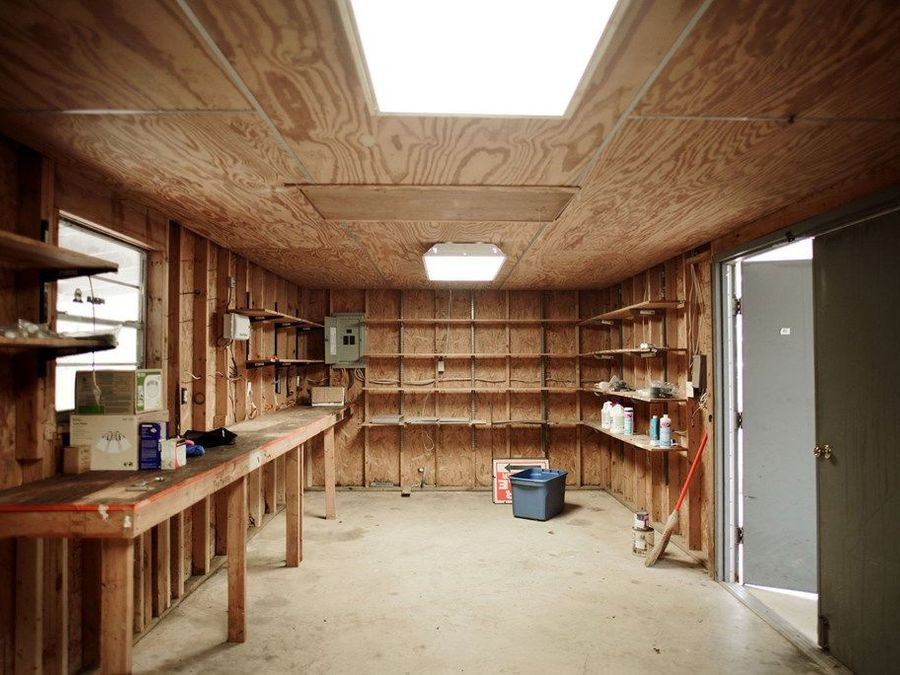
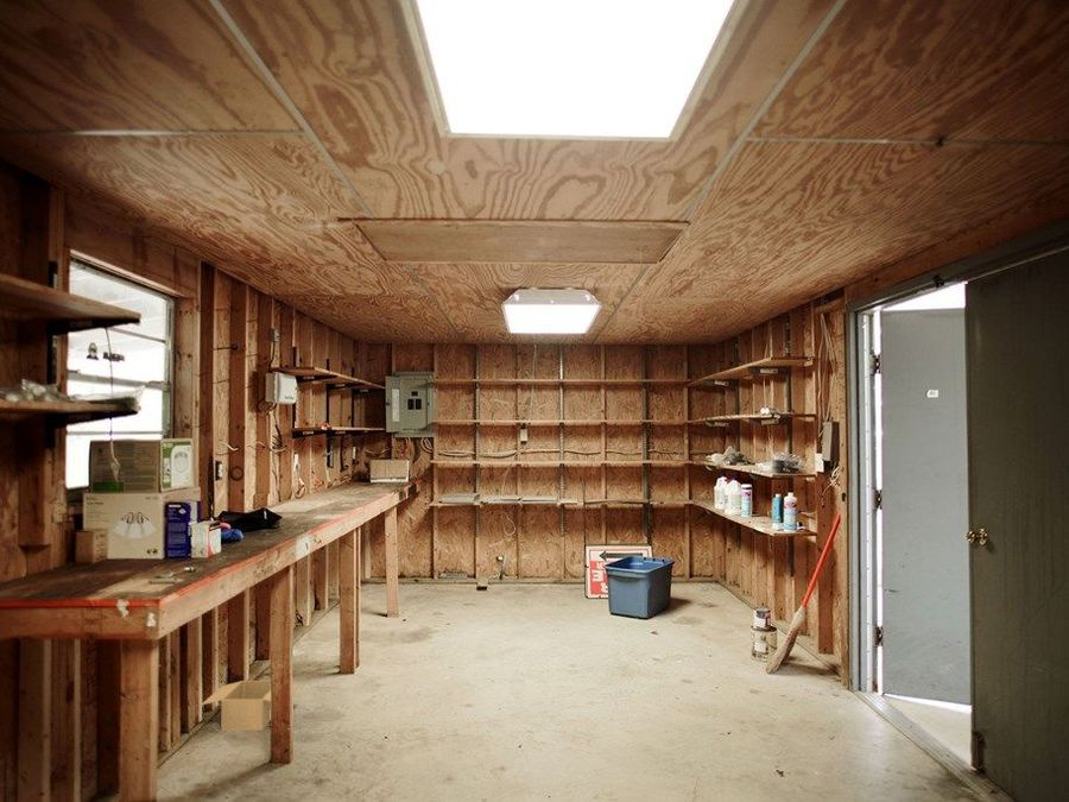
+ cardboard box [201,680,301,732]
